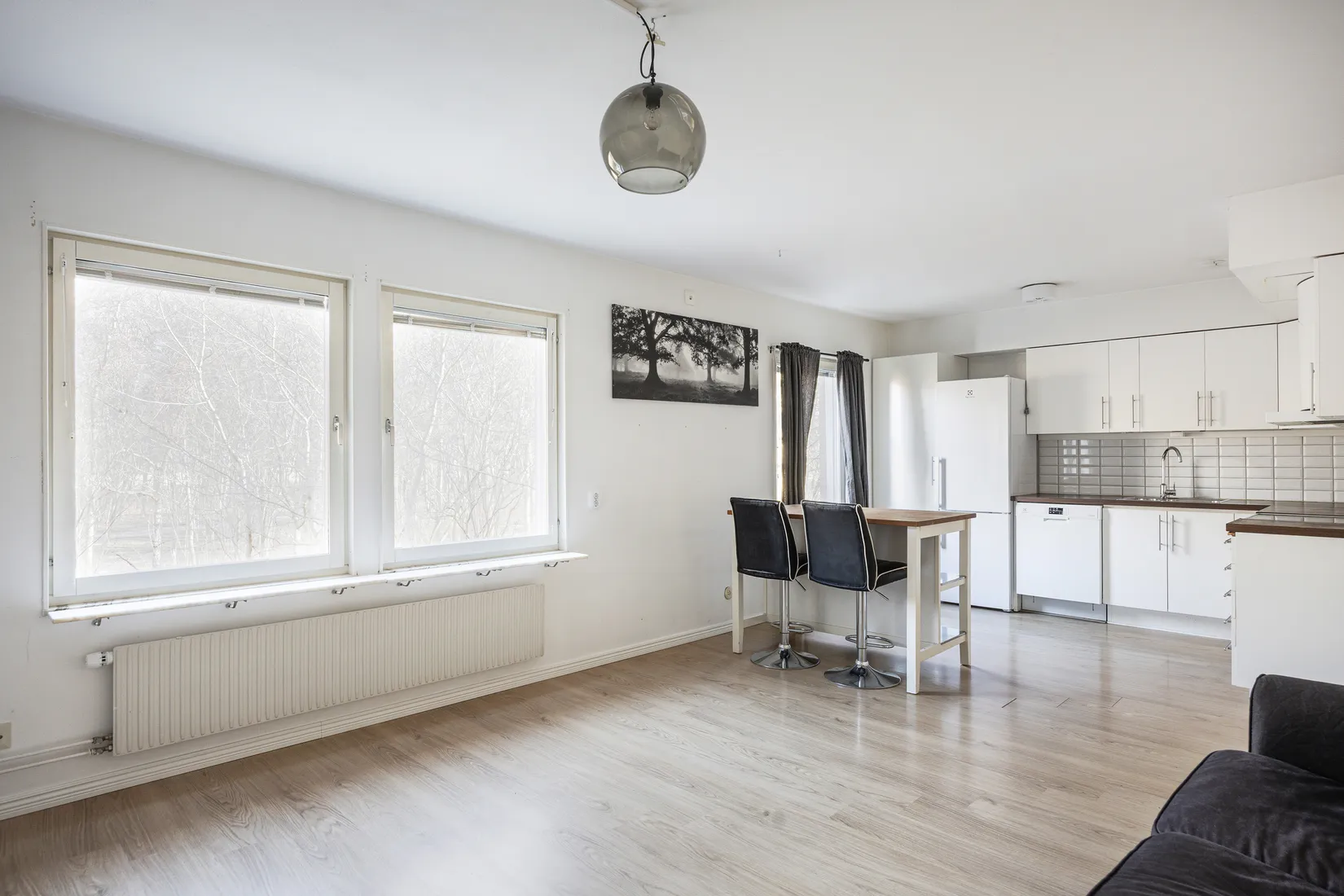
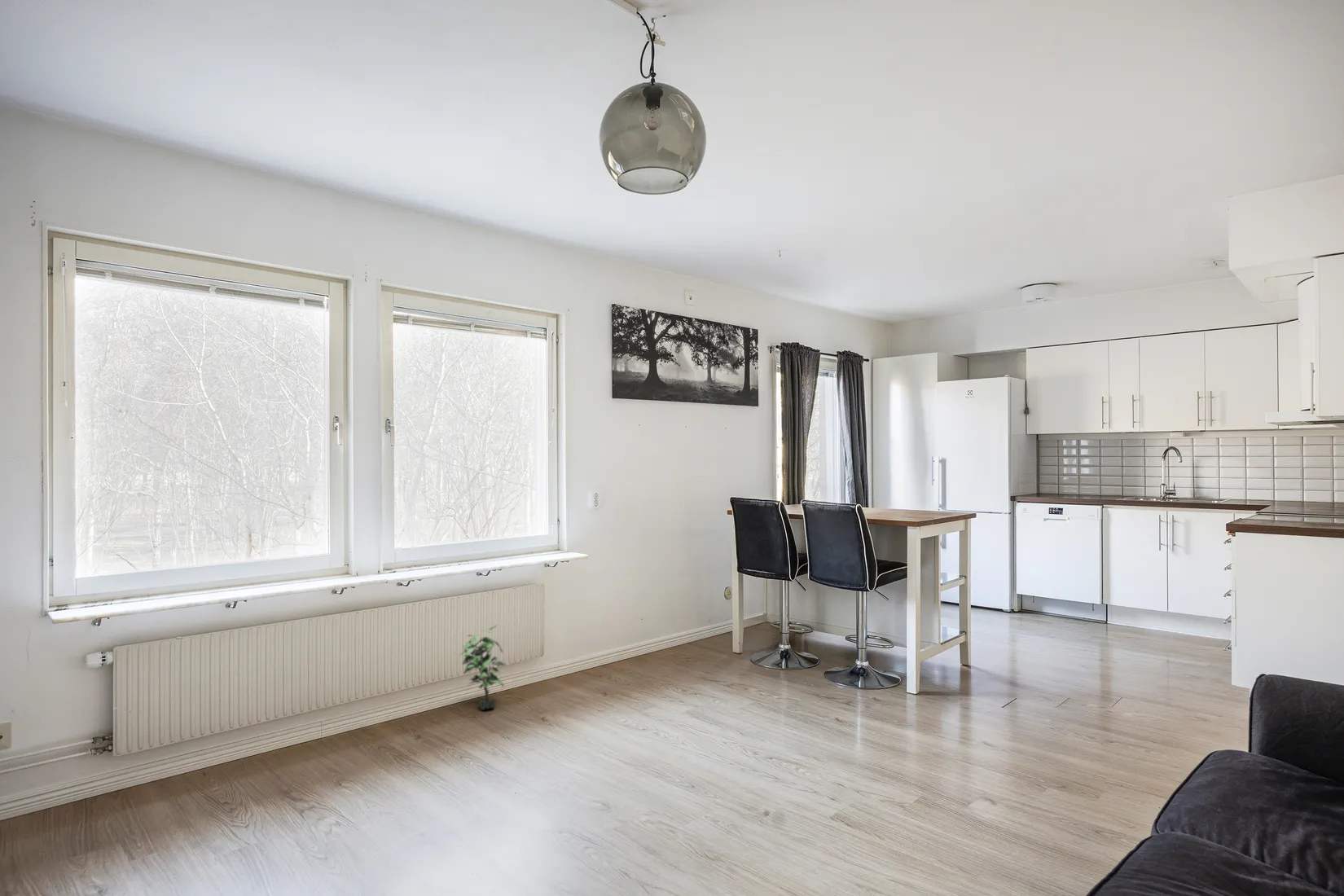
+ potted plant [459,625,508,711]
